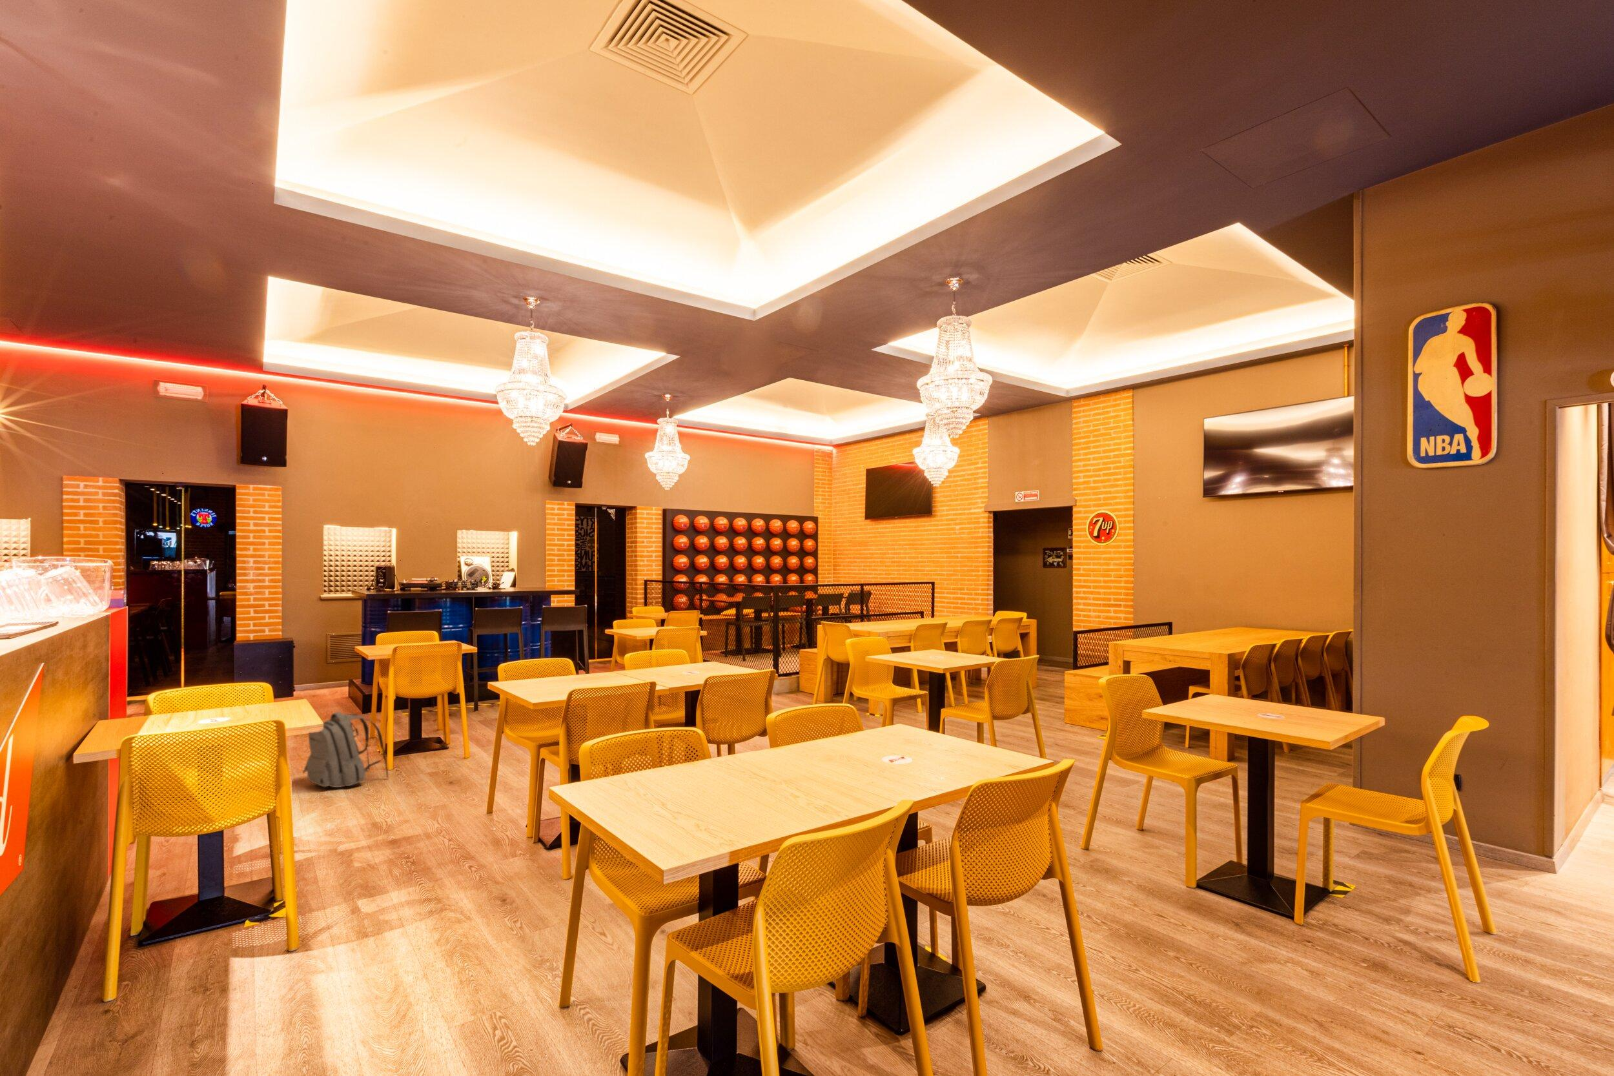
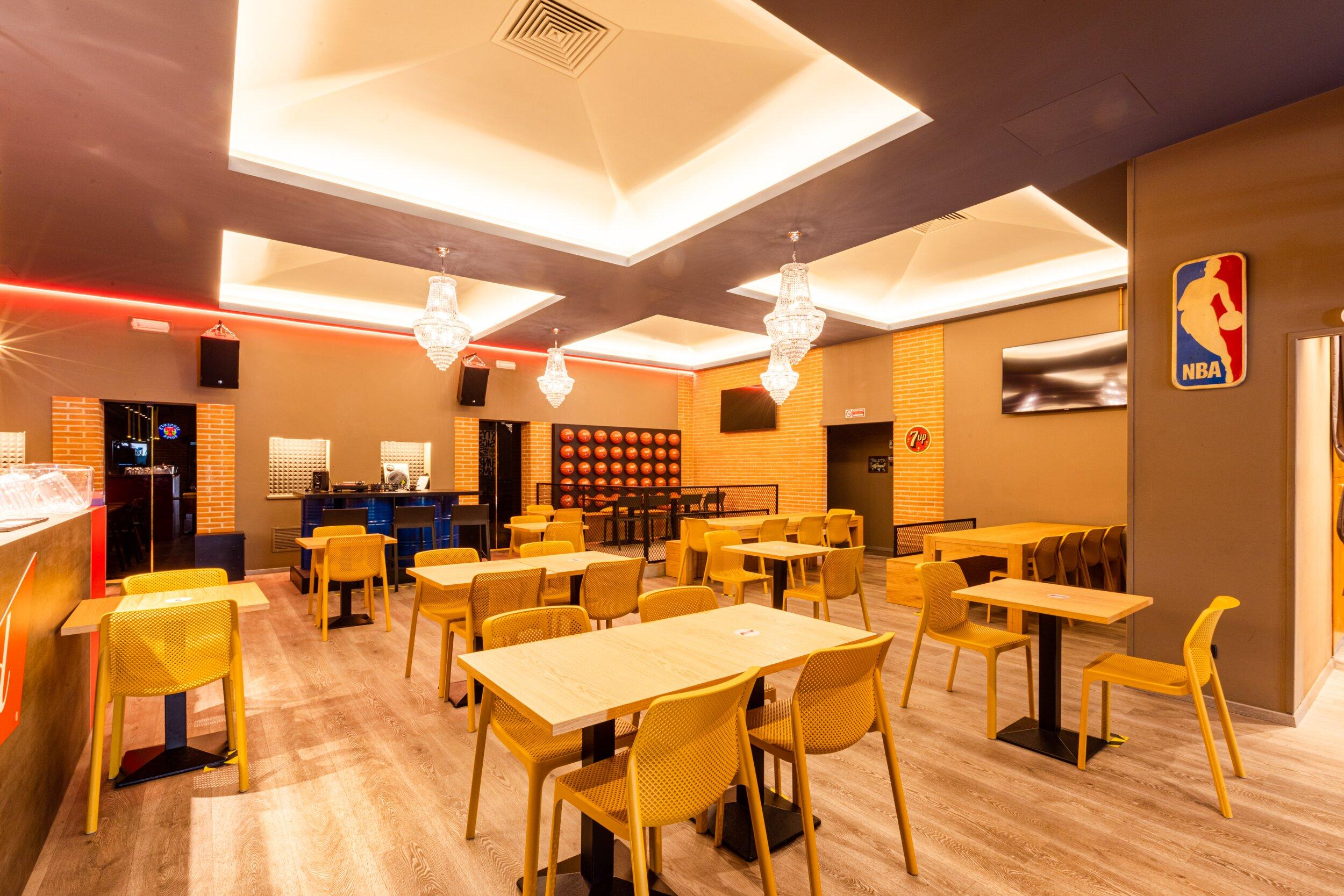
- backpack [303,711,389,788]
